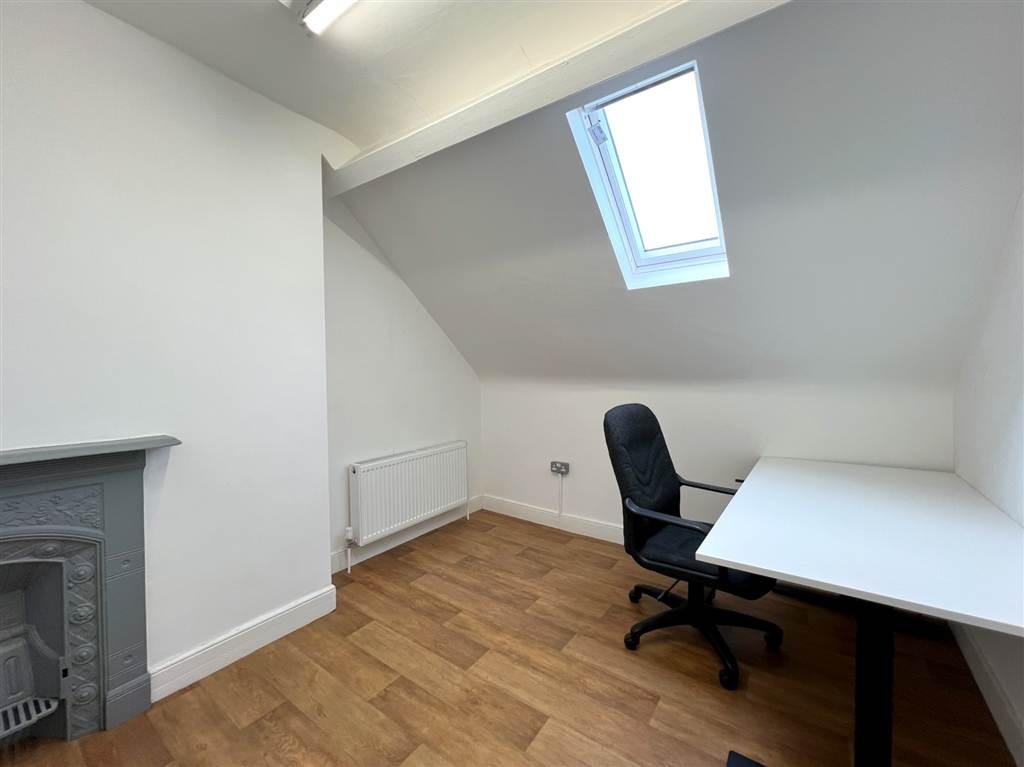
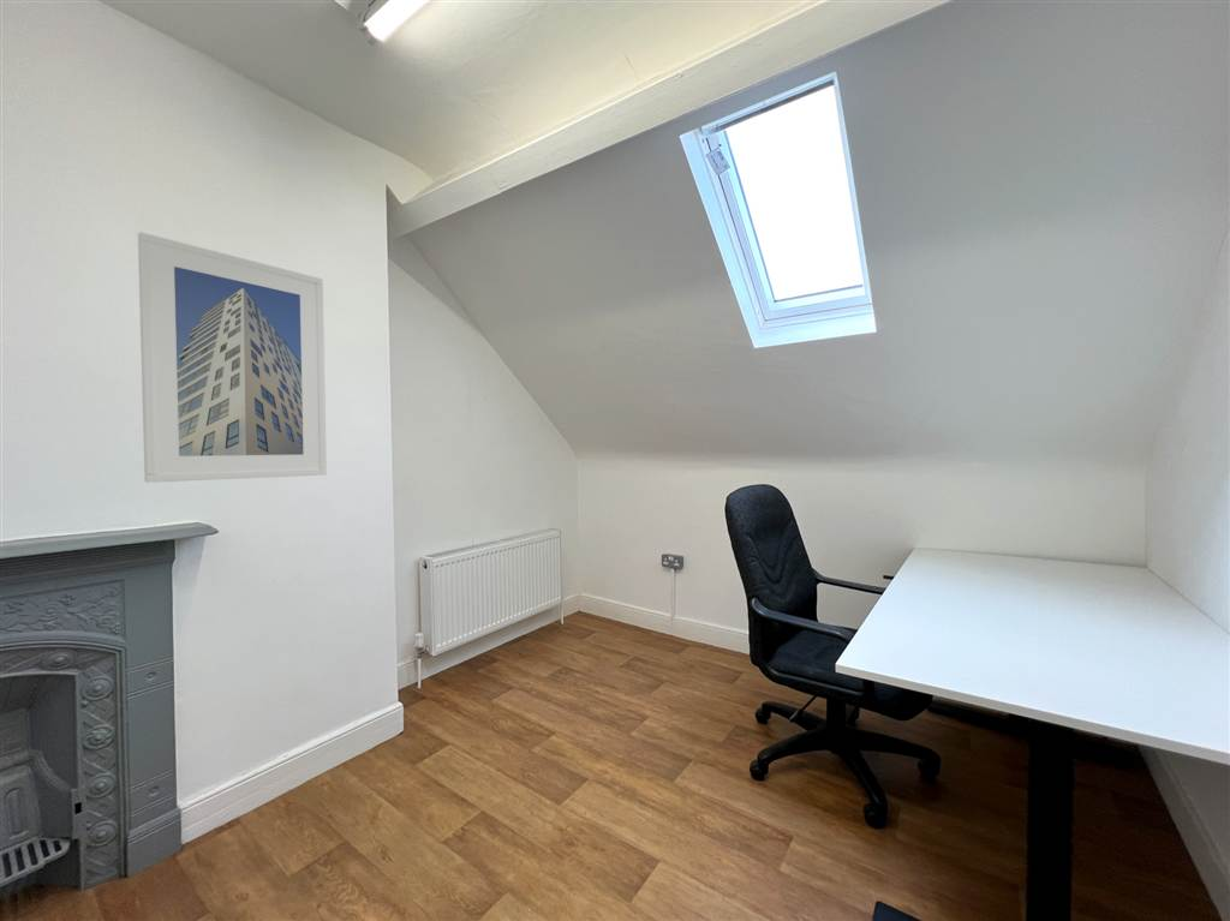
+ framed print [137,231,328,484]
